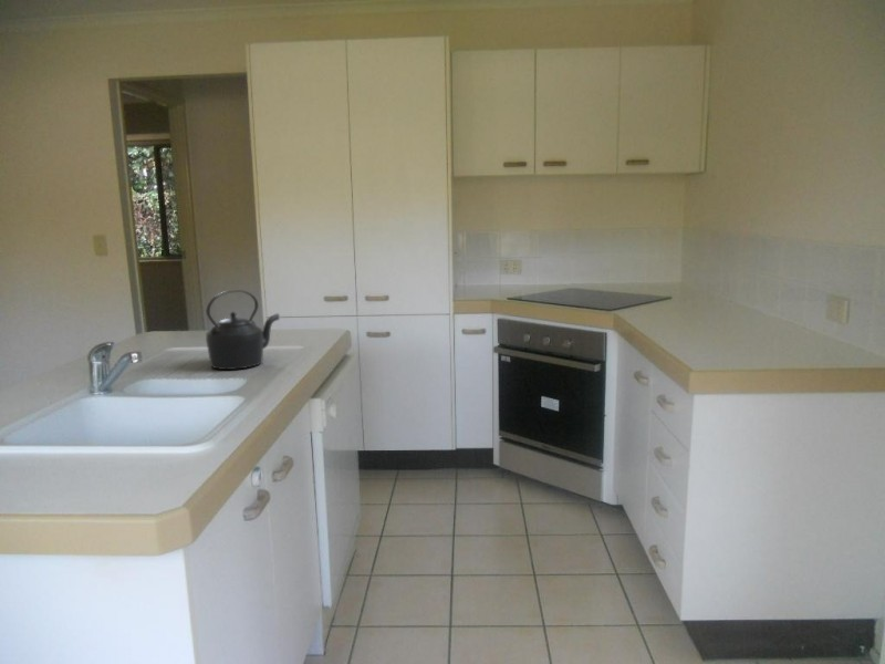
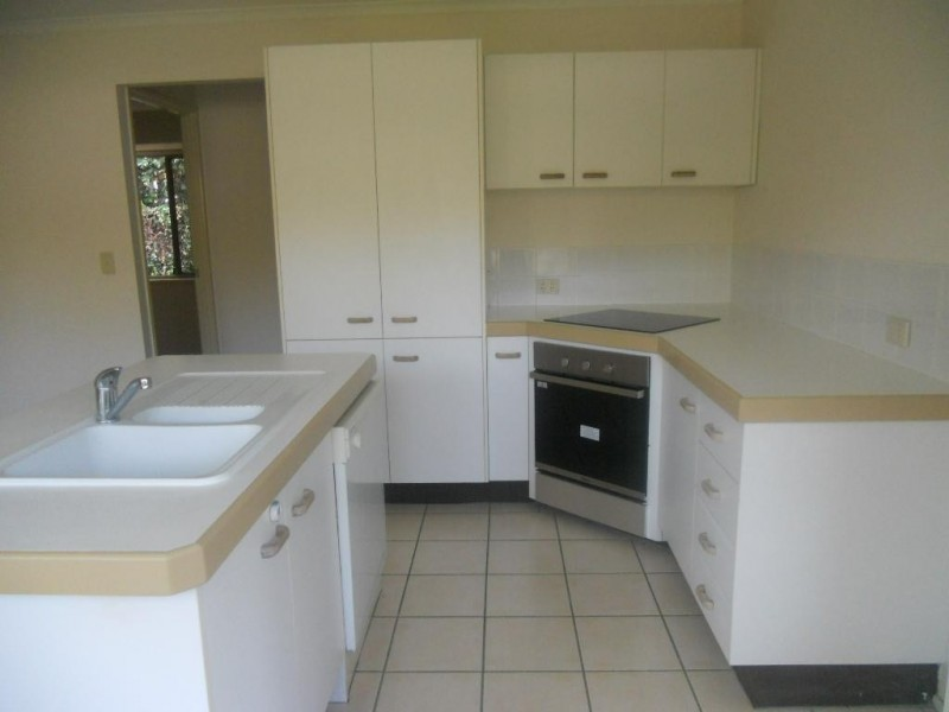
- kettle [205,289,281,371]
